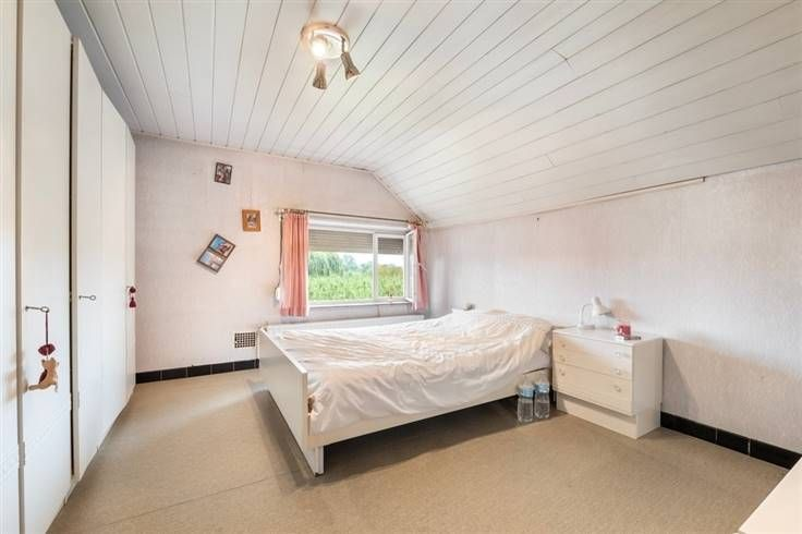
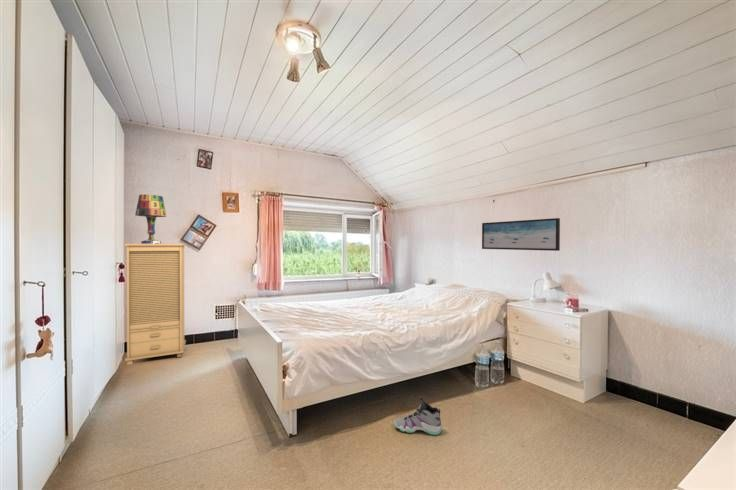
+ cabinet [124,243,187,365]
+ sneaker [393,395,443,436]
+ table lamp [134,194,168,244]
+ wall art [481,217,561,252]
